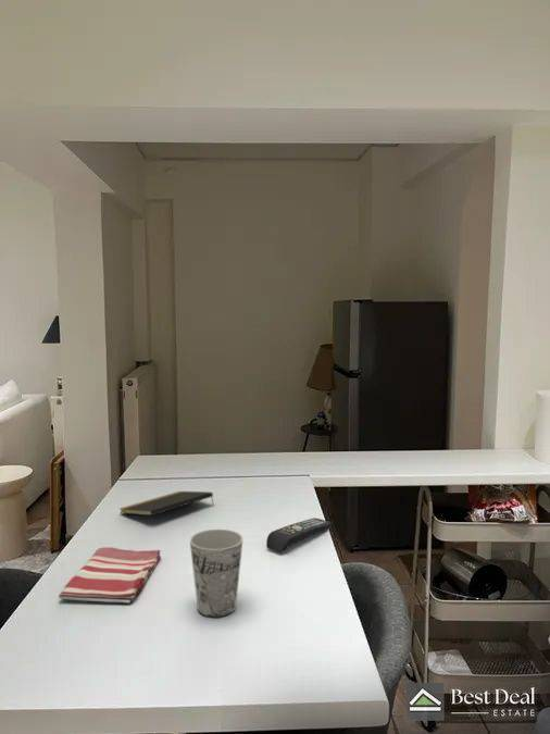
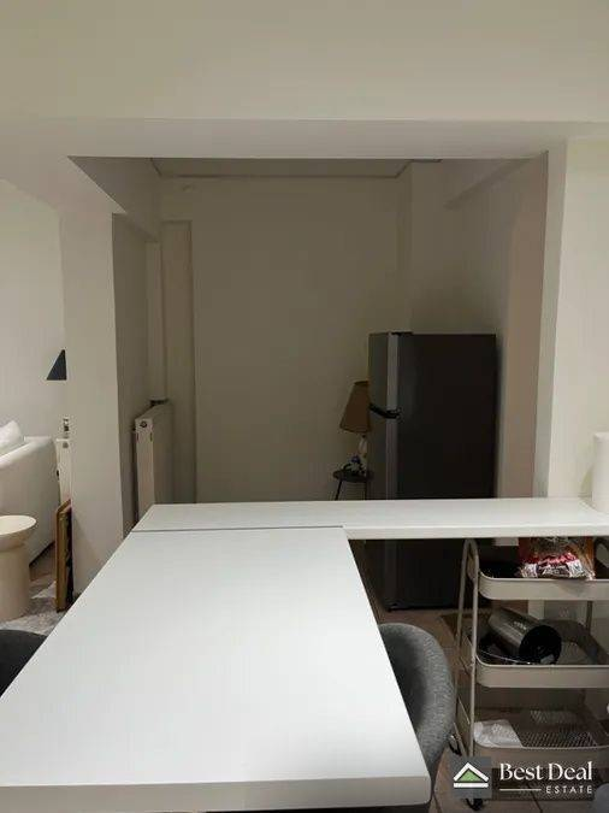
- dish towel [58,546,162,605]
- notepad [118,490,215,517]
- cup [189,528,243,619]
- remote control [265,517,333,553]
